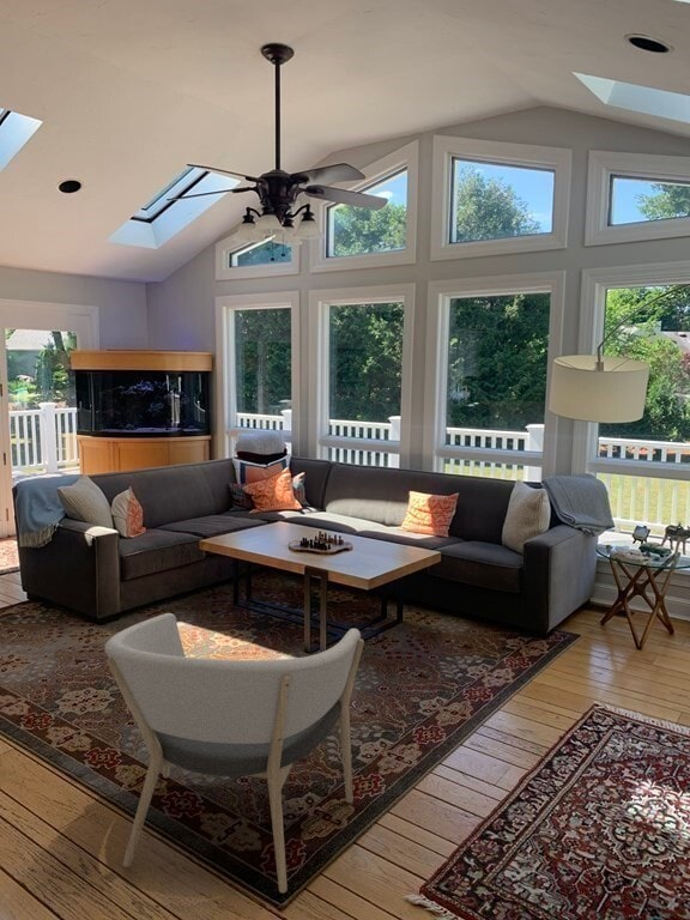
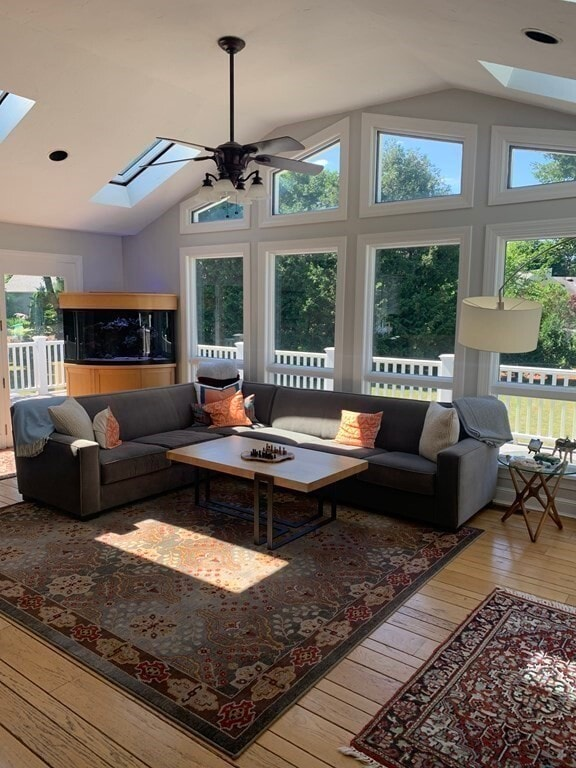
- armchair [103,612,365,894]
